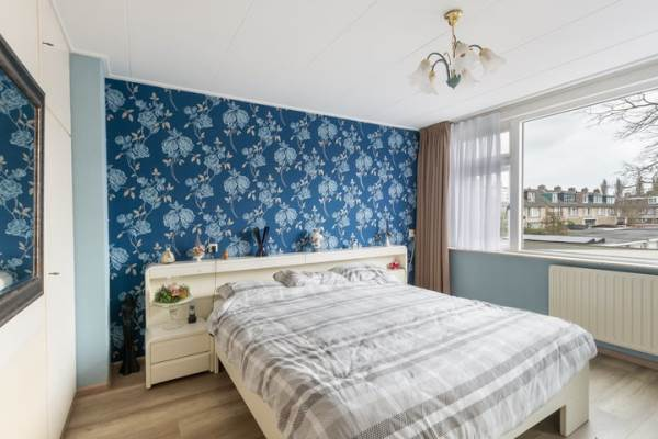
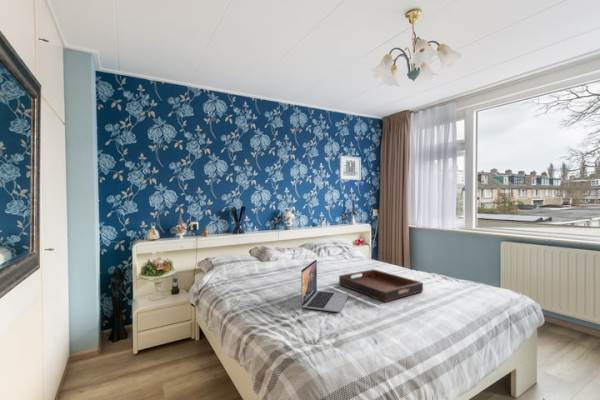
+ wall art [338,155,362,181]
+ laptop [300,259,350,313]
+ serving tray [338,268,424,303]
